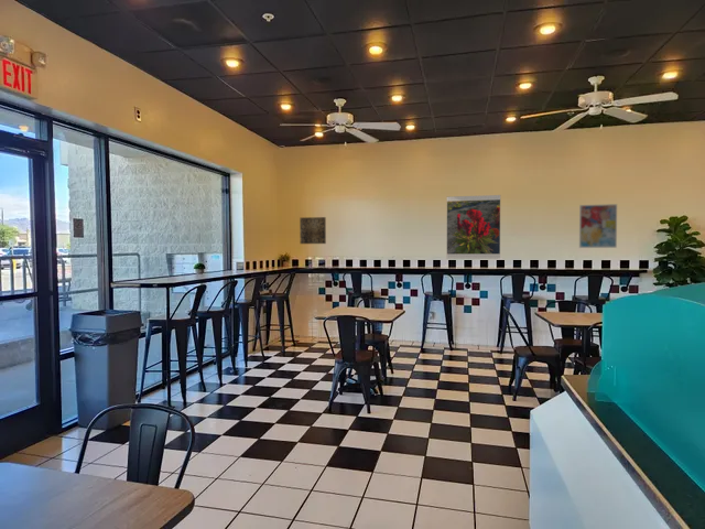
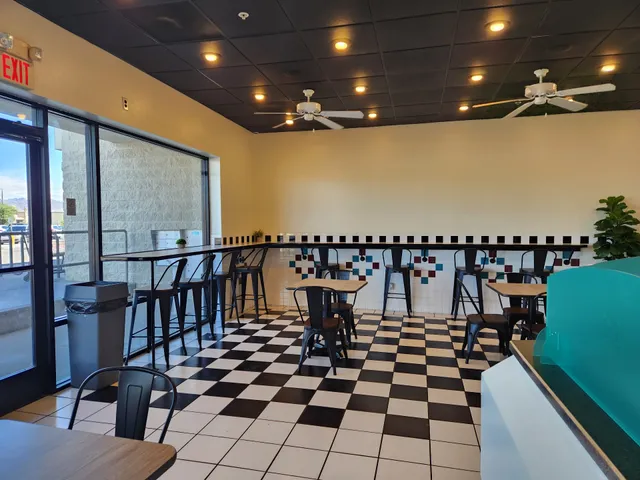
- wall art [299,216,327,245]
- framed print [446,194,501,260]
- wall art [578,203,618,249]
